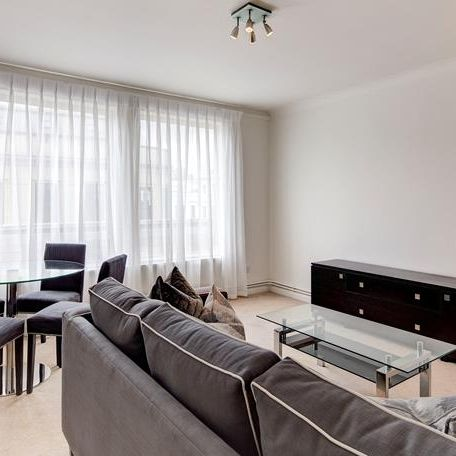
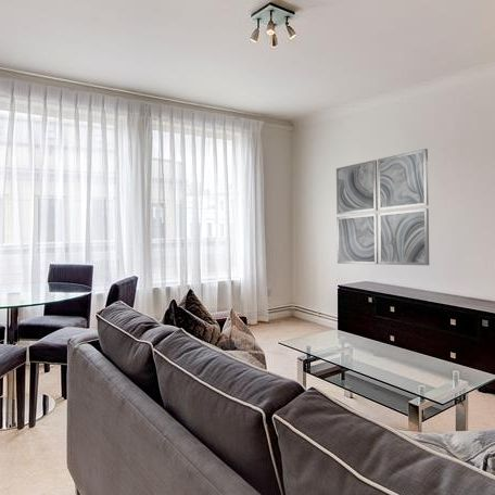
+ wall art [335,148,430,266]
